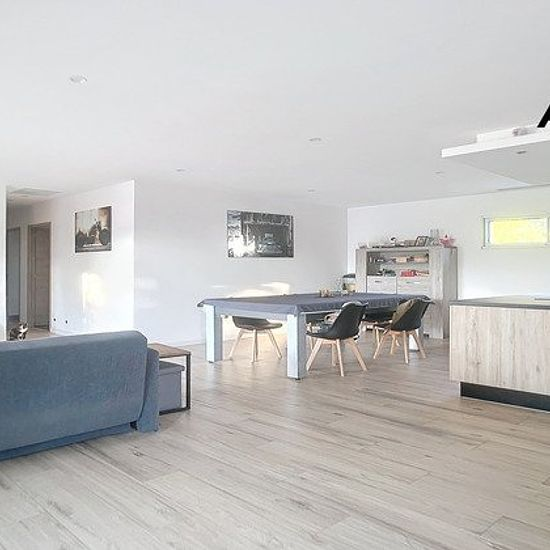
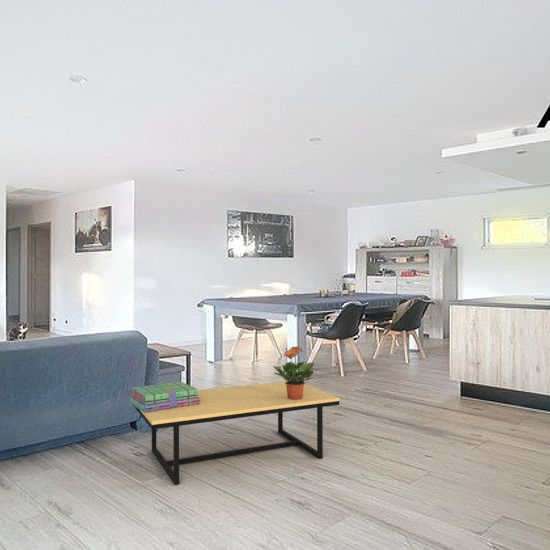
+ stack of books [128,381,200,412]
+ coffee table [132,381,340,486]
+ potted plant [272,346,315,400]
